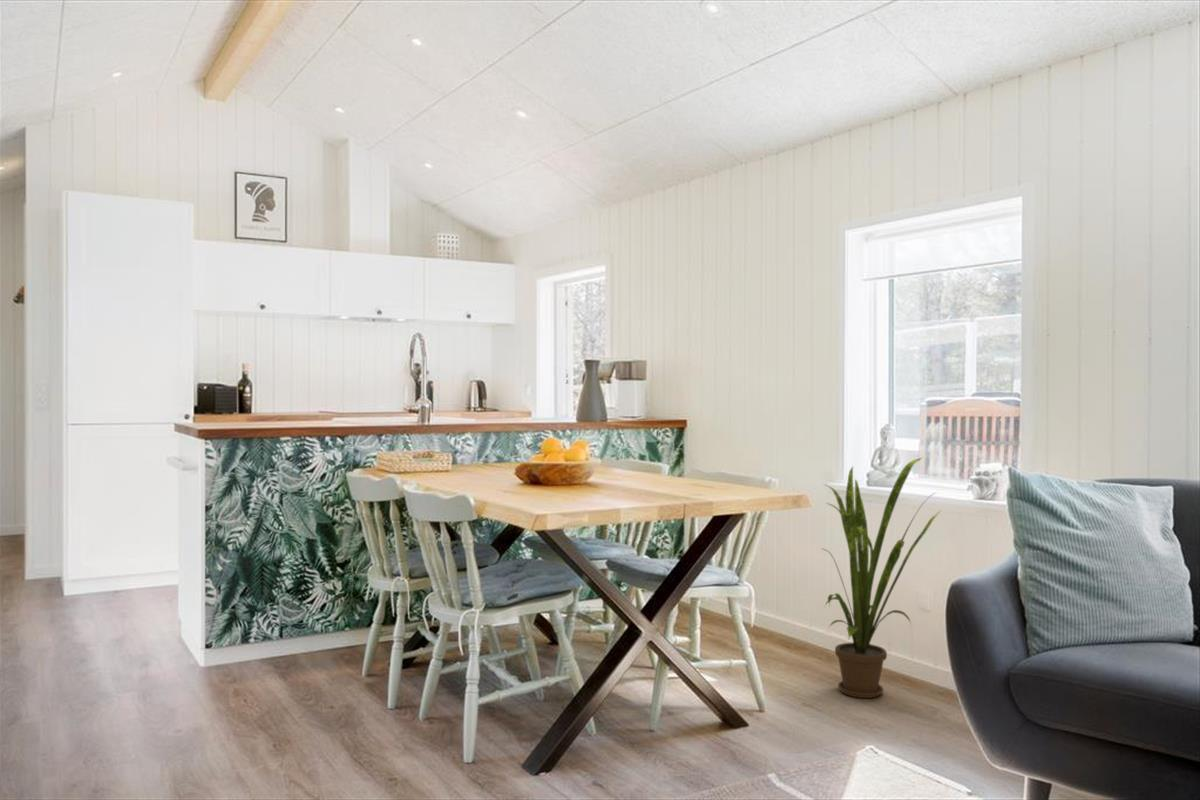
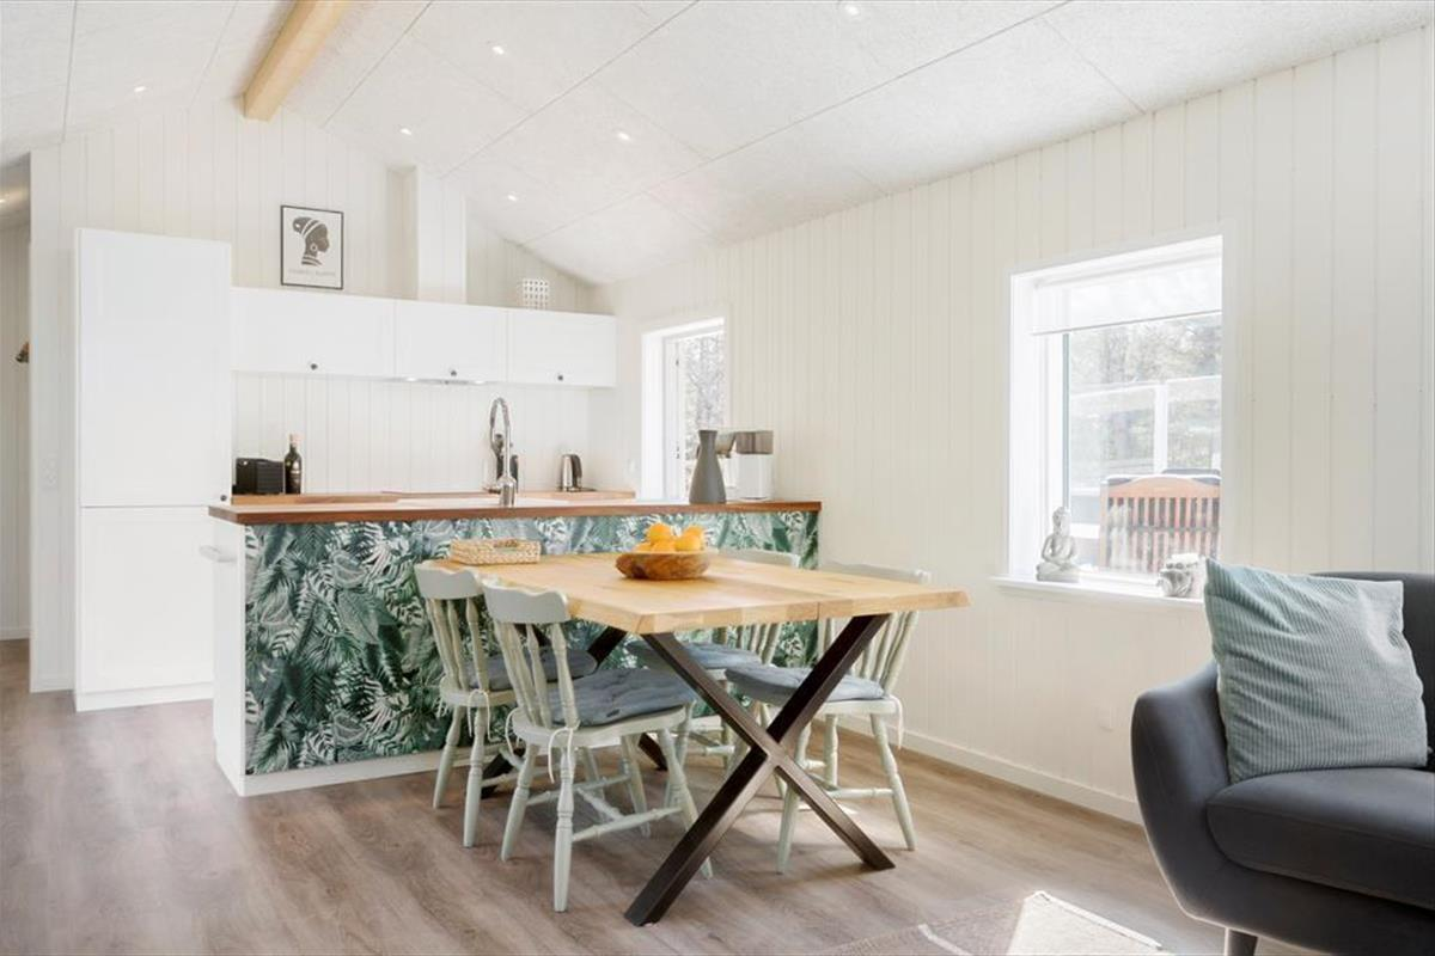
- house plant [820,457,942,699]
